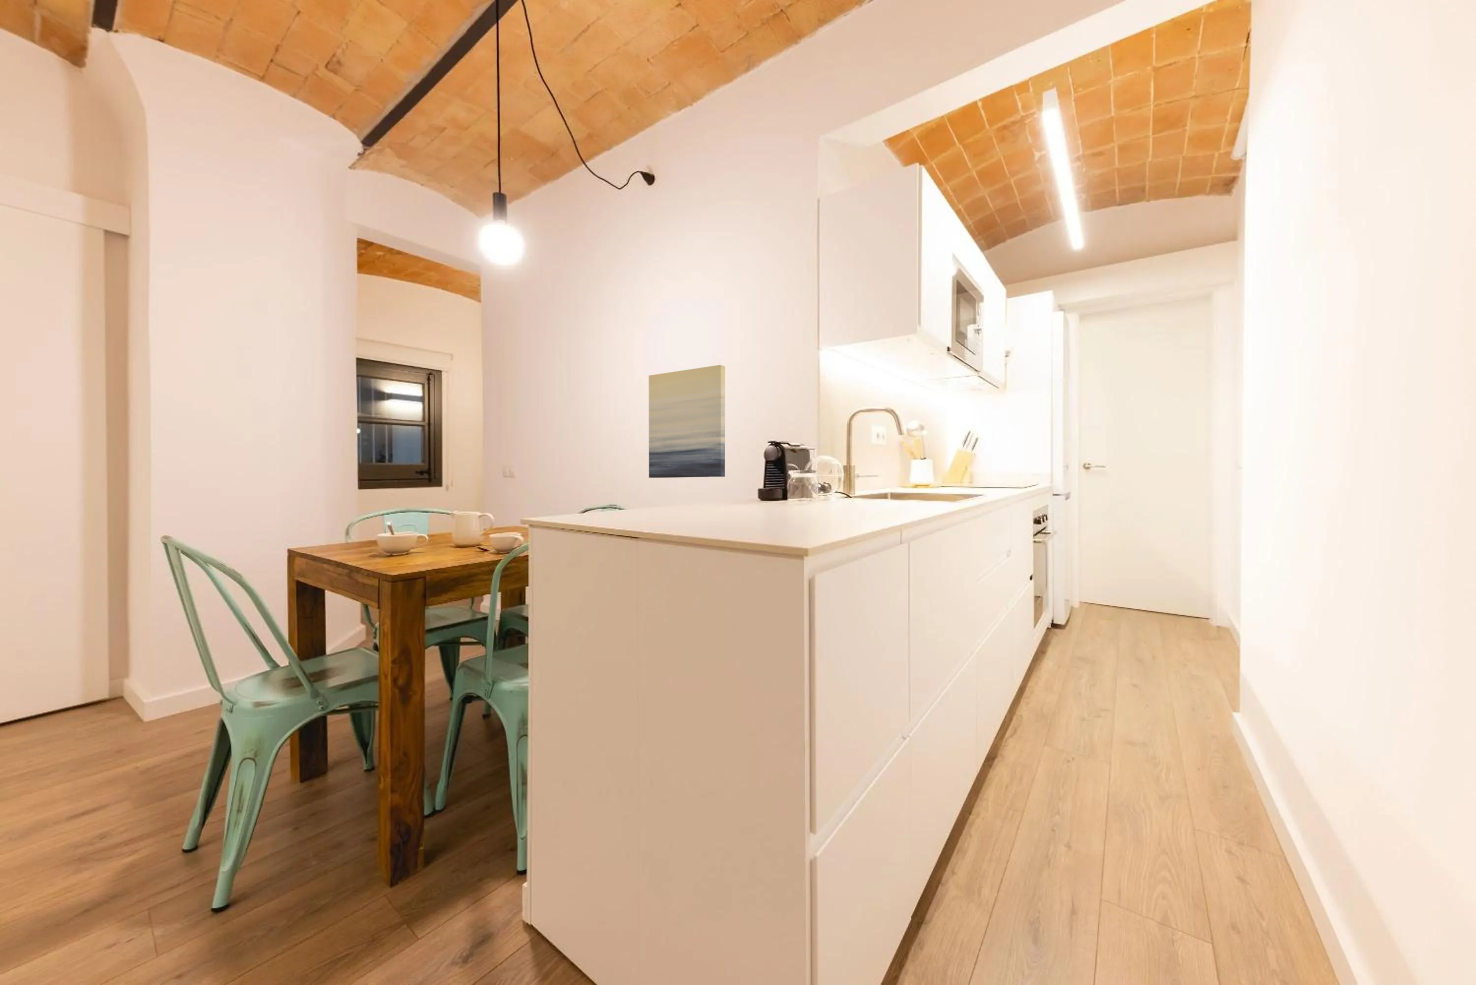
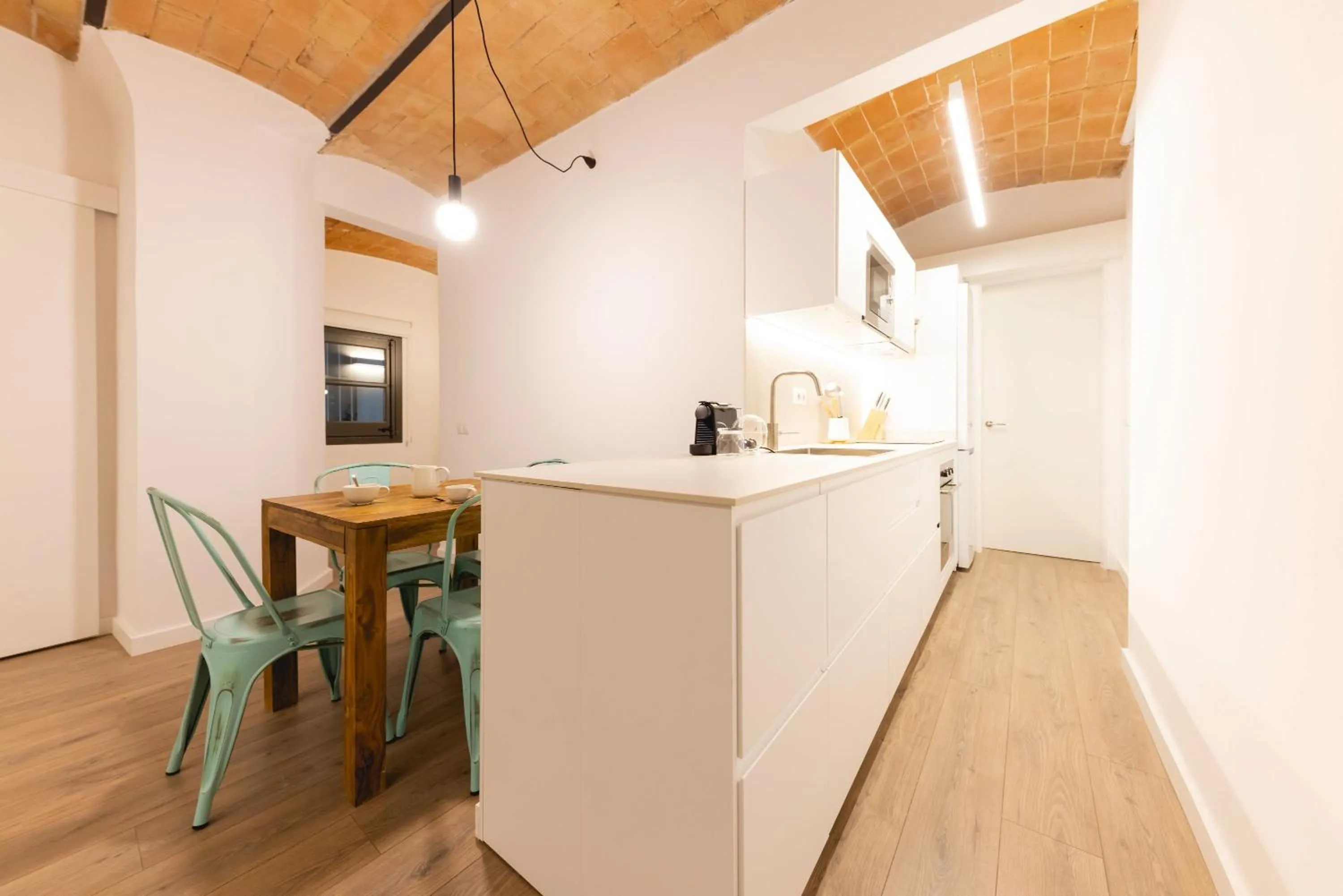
- wall art [648,364,725,478]
